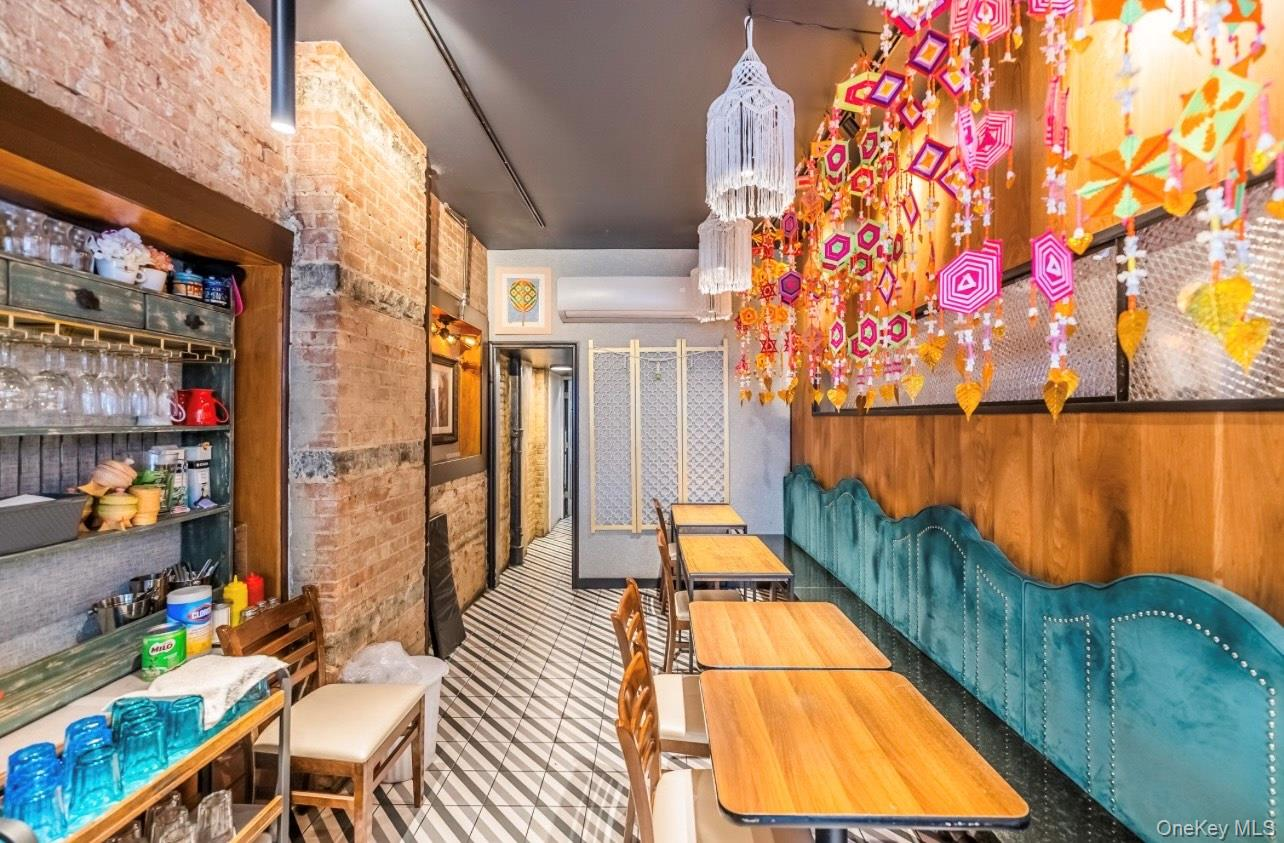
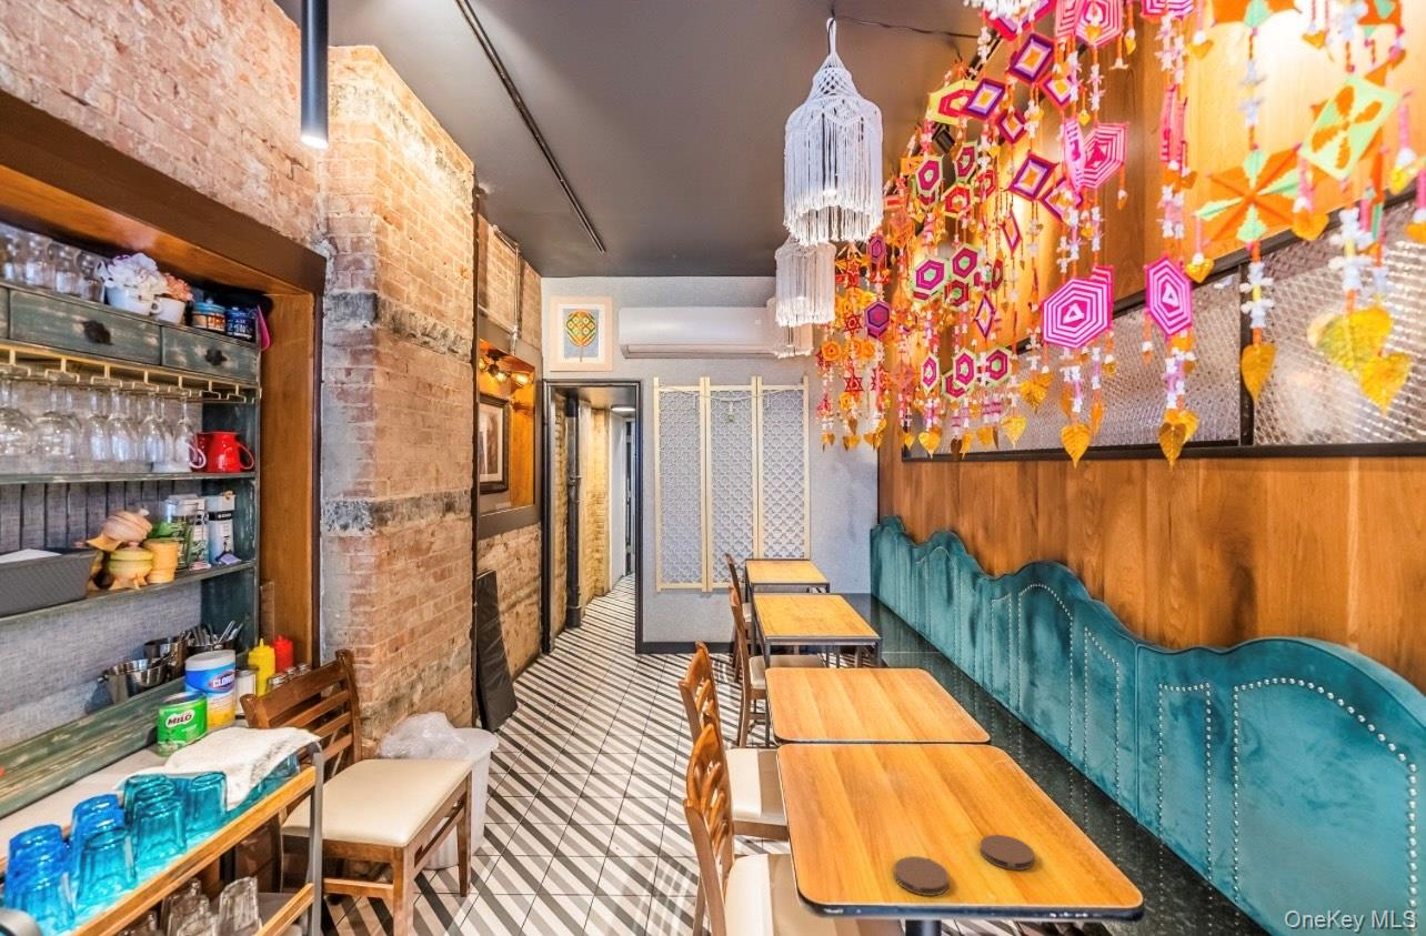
+ coaster [893,855,951,897]
+ coaster [980,834,1035,872]
